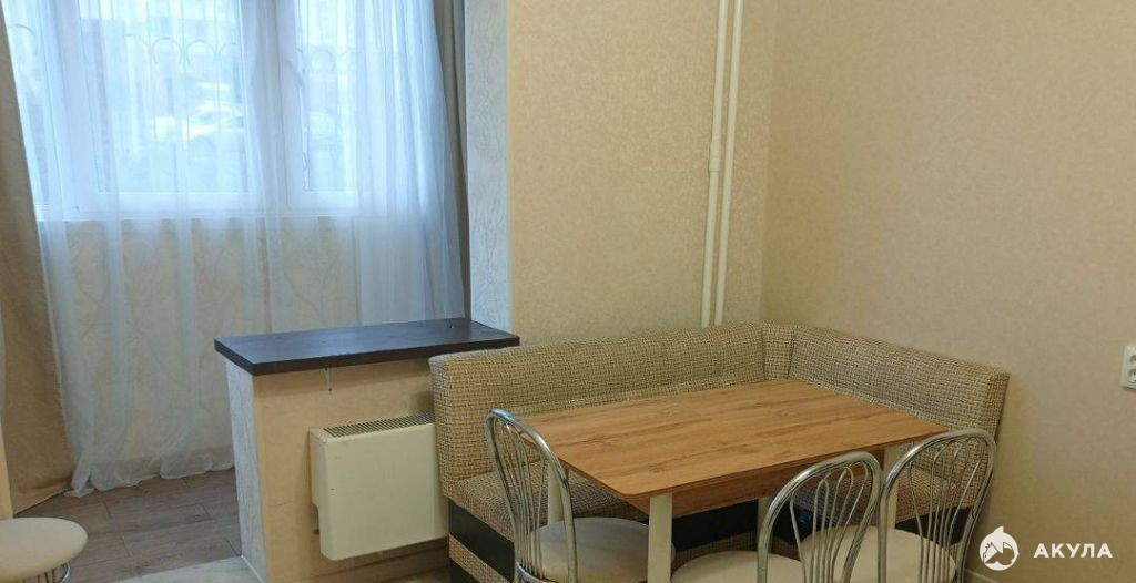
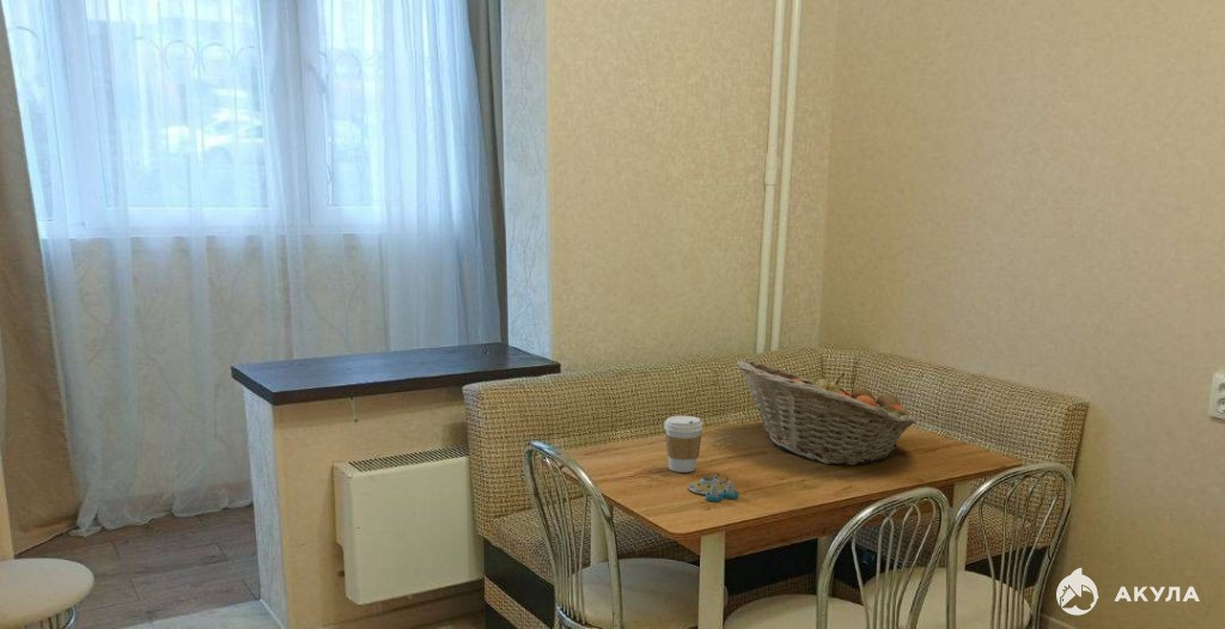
+ fruit basket [736,359,918,466]
+ coffee cup [663,415,703,474]
+ salt and pepper shaker set [687,471,739,502]
